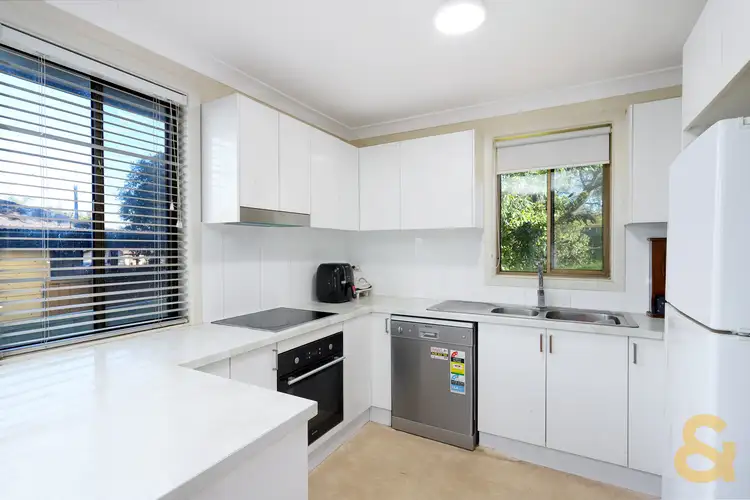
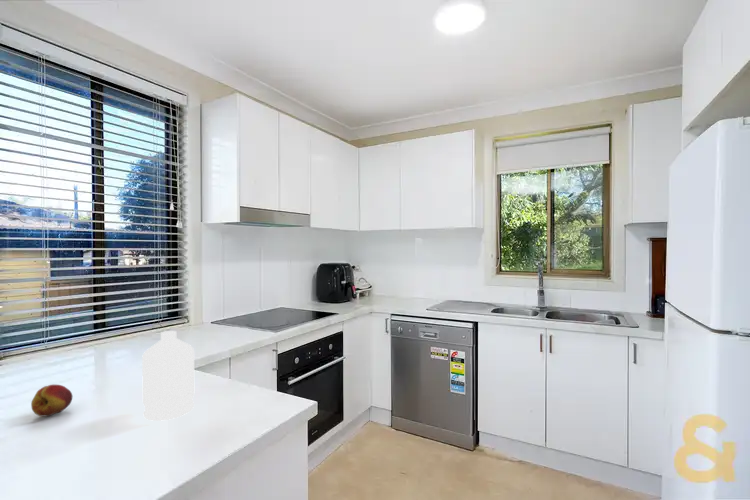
+ fruit [30,384,73,417]
+ bottle [141,330,195,422]
